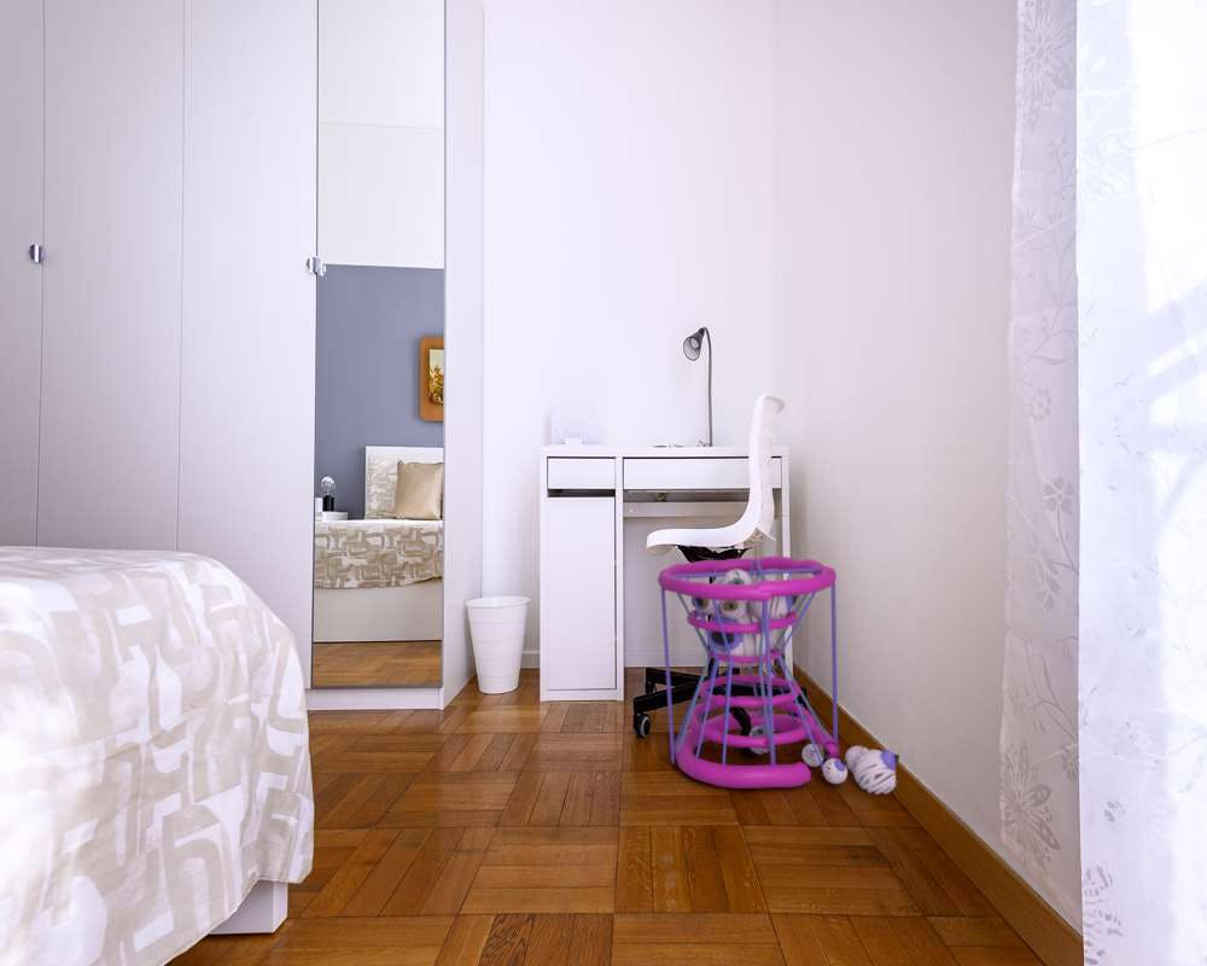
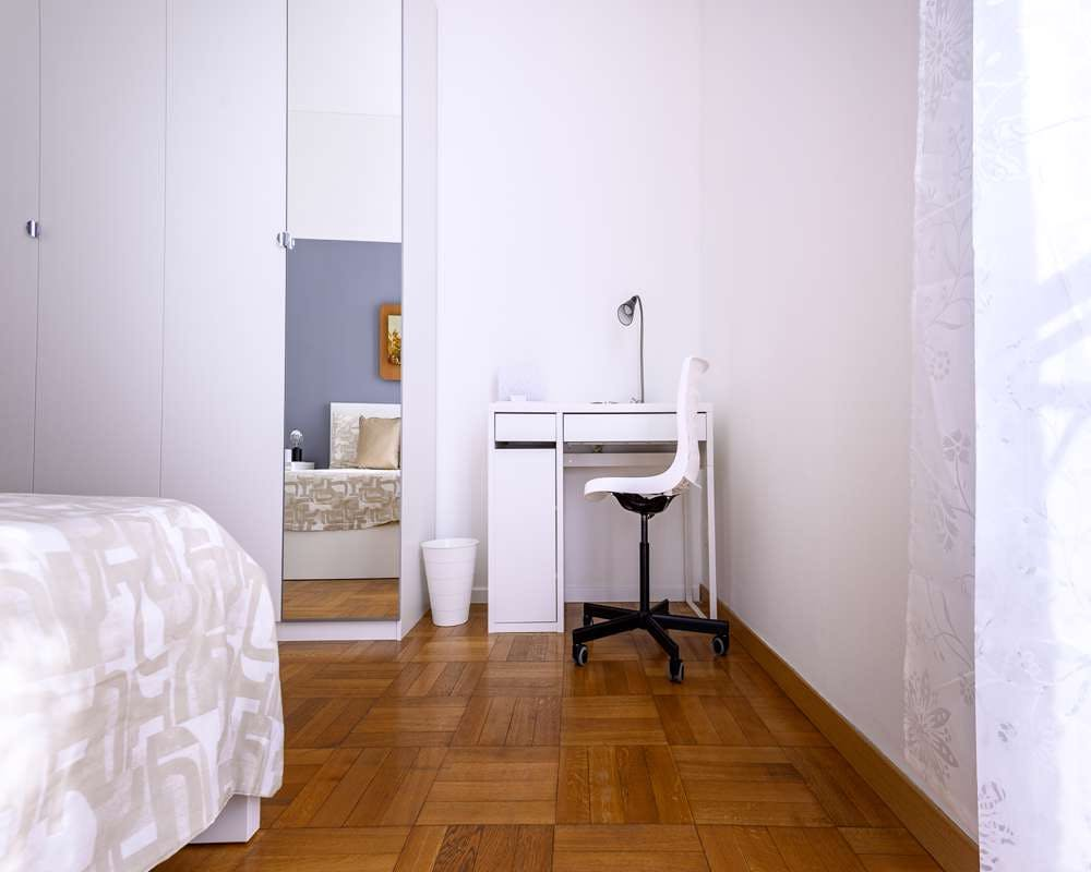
- laundry basket [657,555,900,796]
